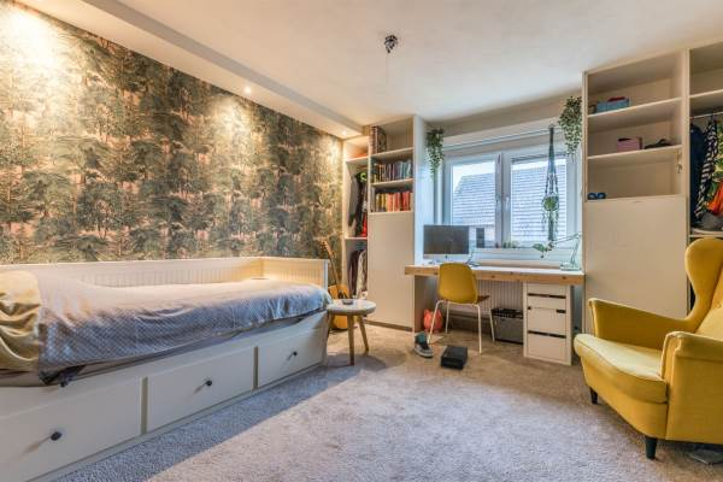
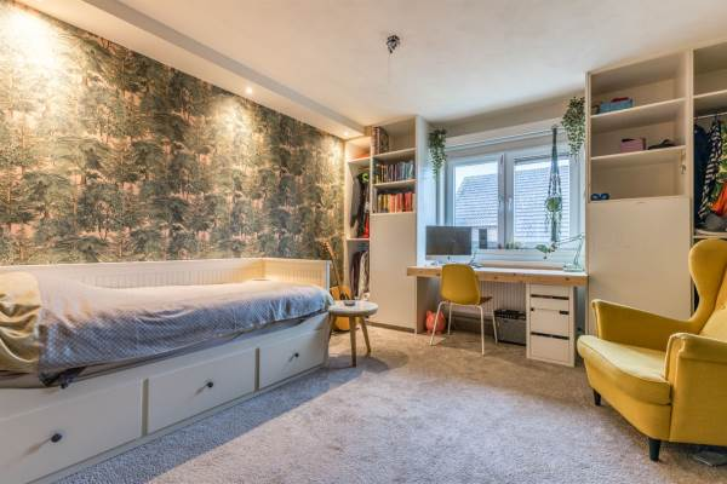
- sneaker [413,331,435,358]
- shoe box [440,343,469,371]
